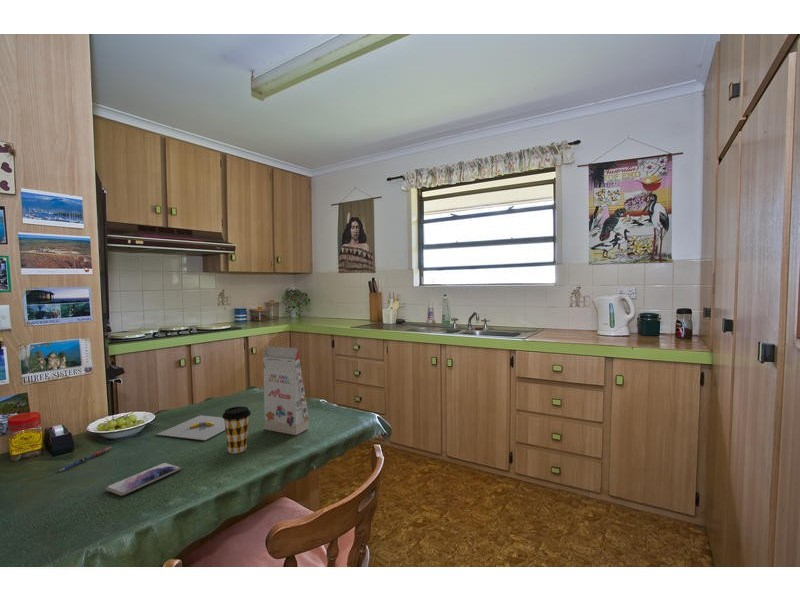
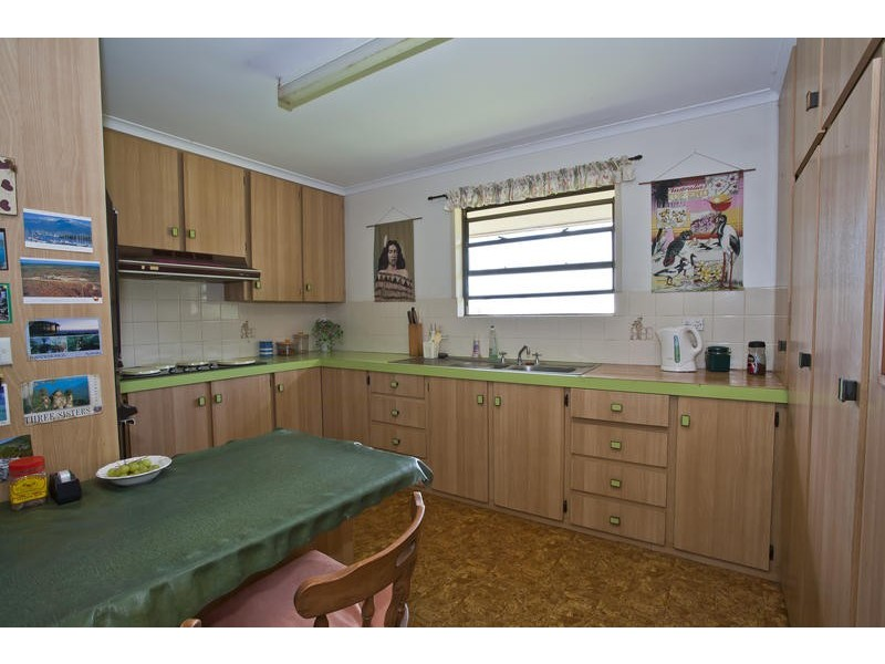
- pen [57,446,113,472]
- gift box [262,345,310,436]
- smartphone [105,462,182,497]
- banana [156,414,226,441]
- coffee cup [222,405,252,454]
